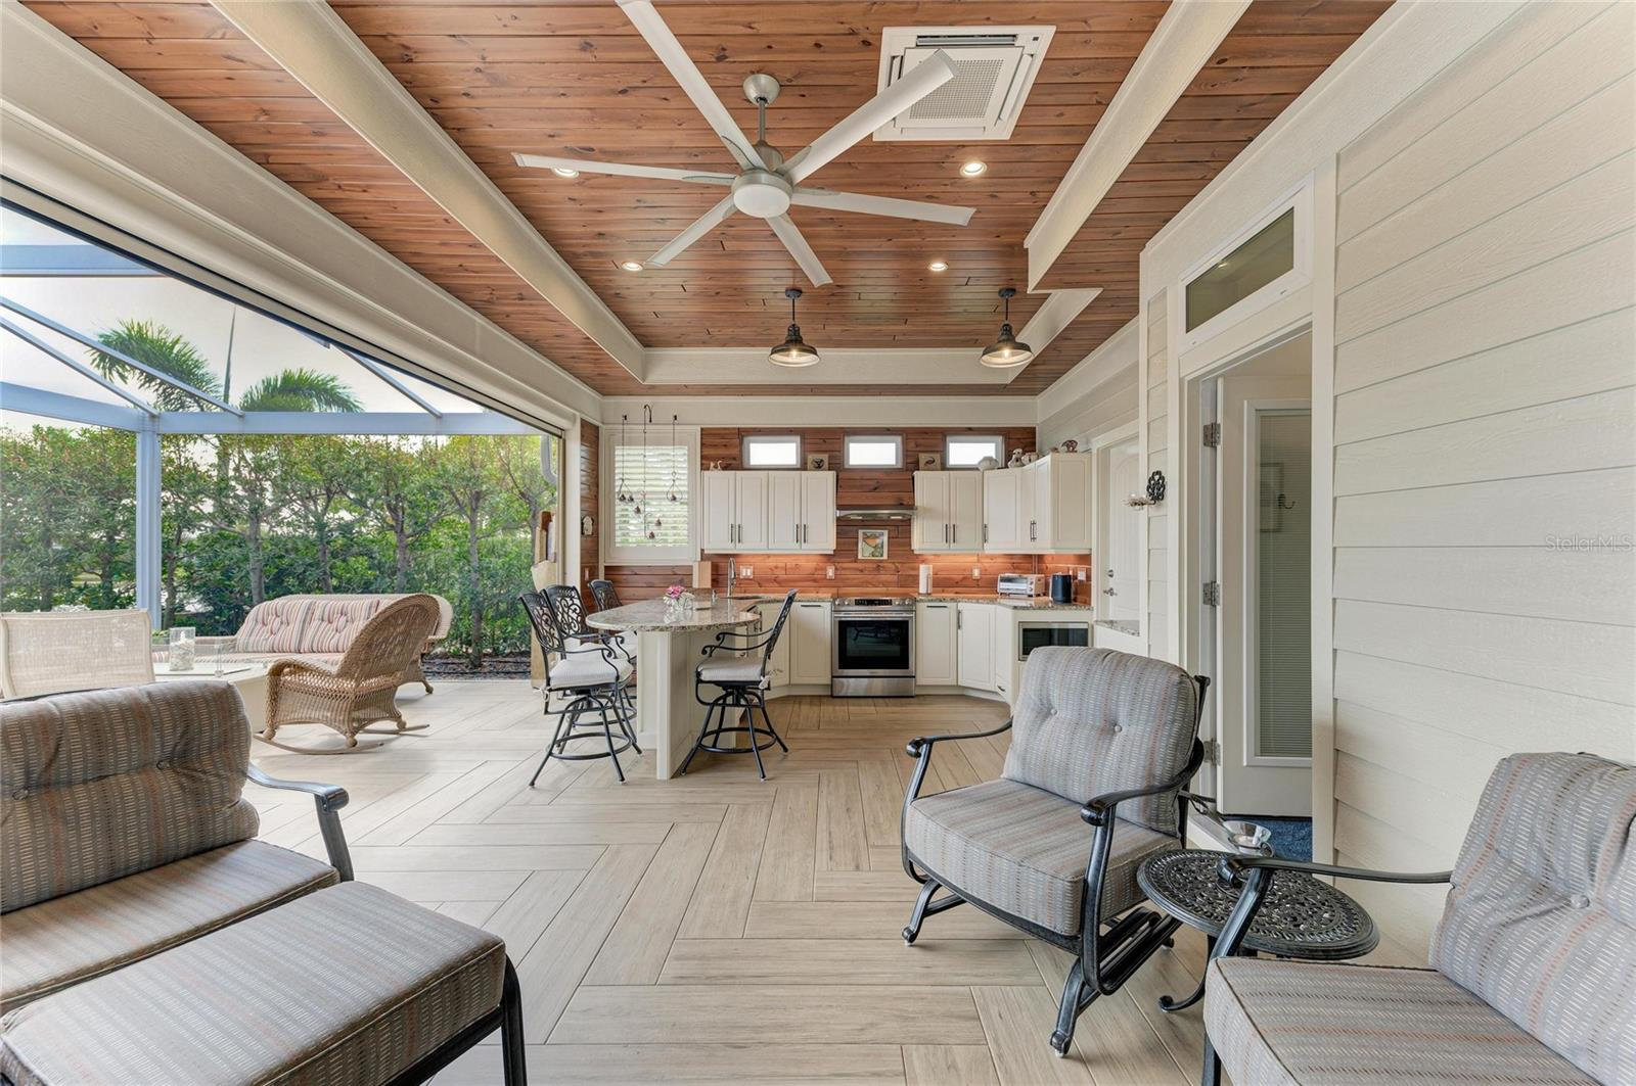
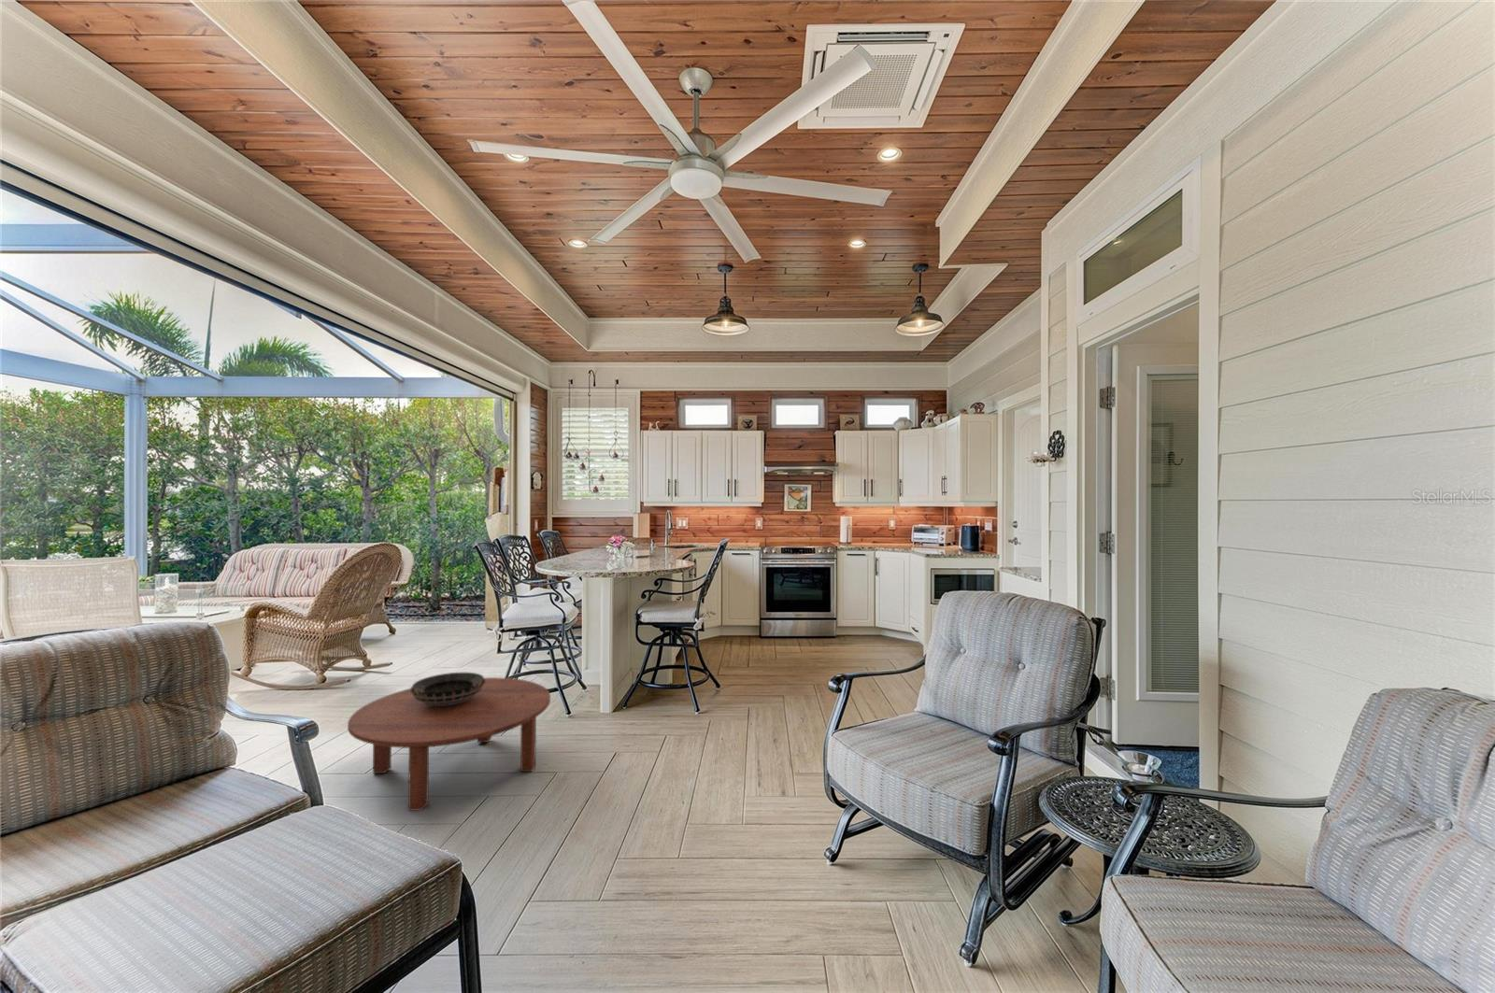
+ coffee table [347,676,551,811]
+ decorative bowl [410,672,485,705]
